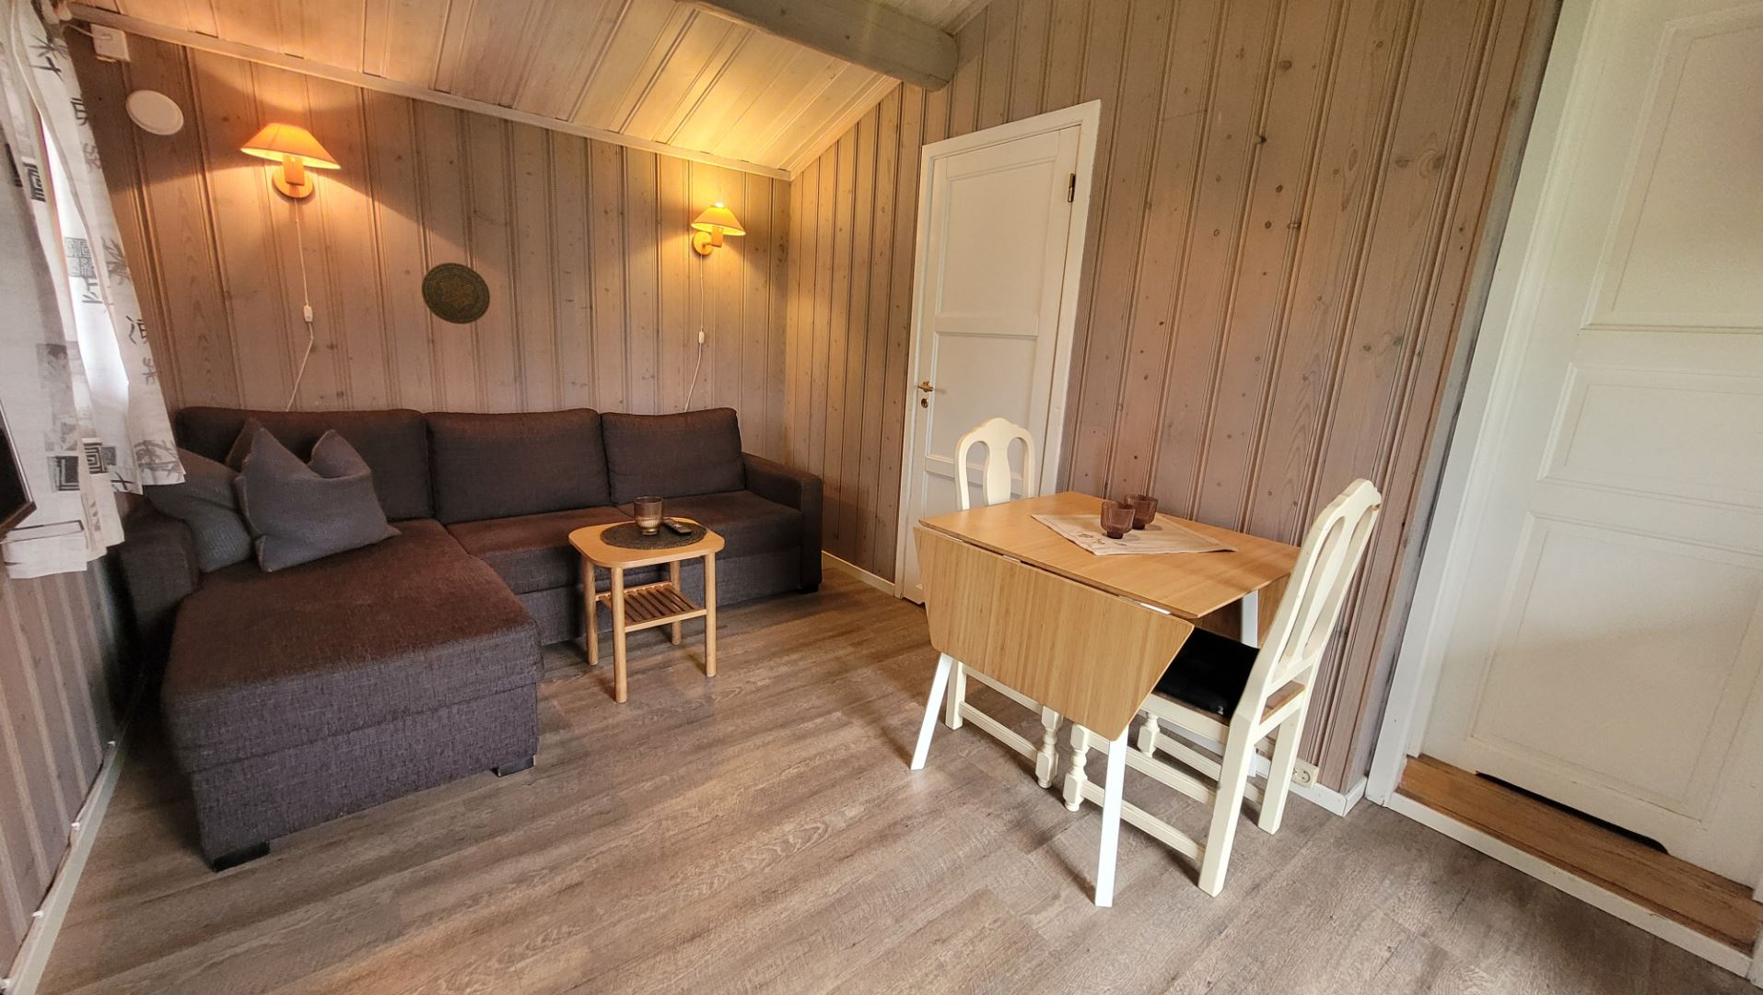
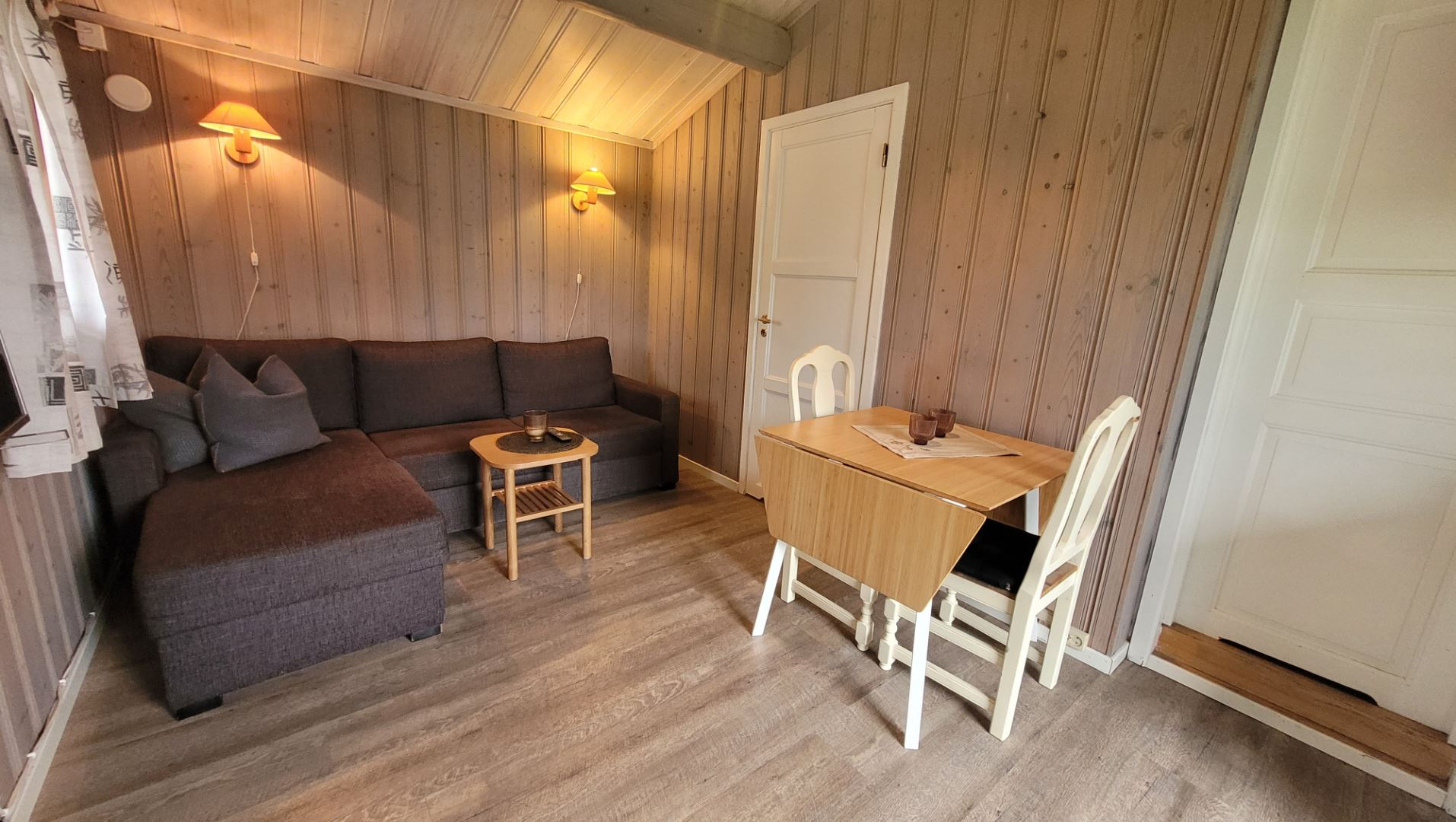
- decorative plate [420,261,490,326]
